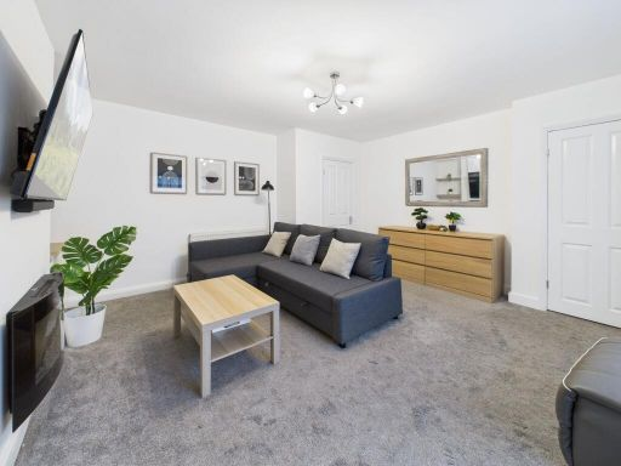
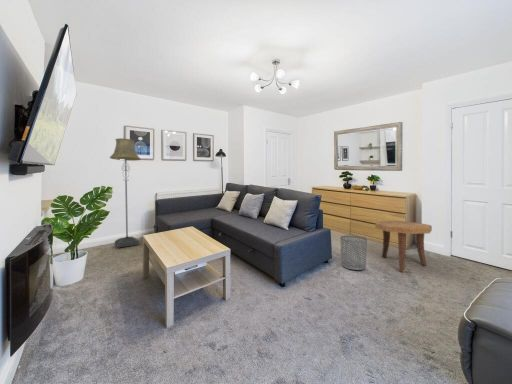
+ side table [374,220,433,272]
+ waste bin [339,234,368,271]
+ floor lamp [109,137,142,248]
